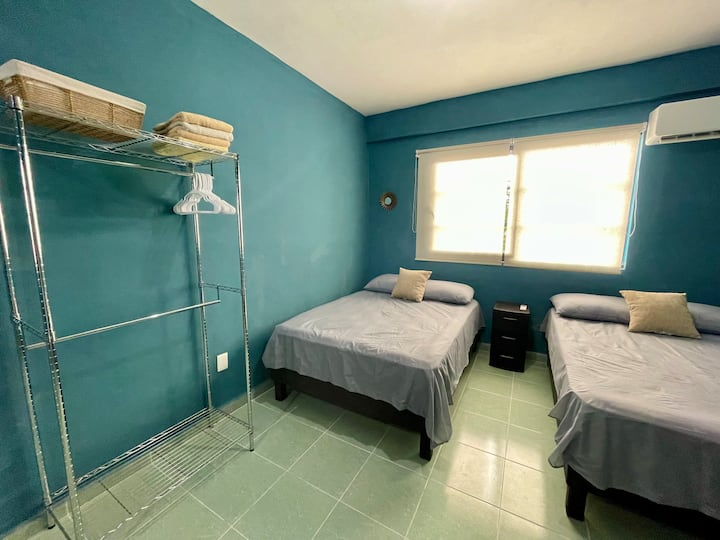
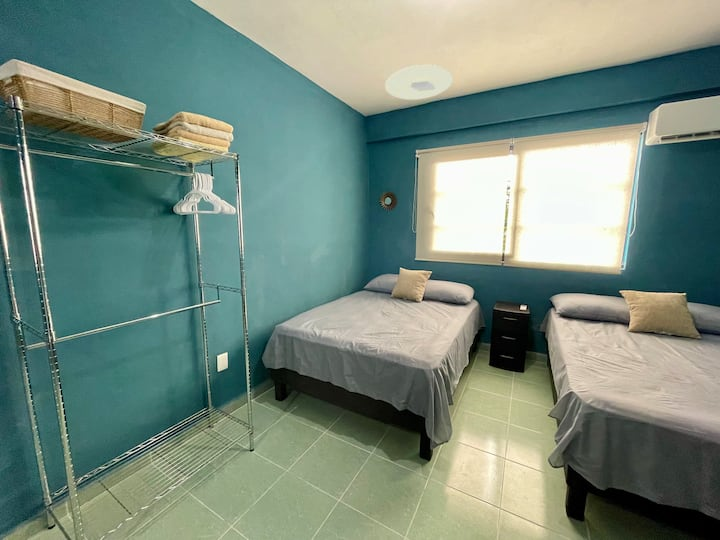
+ ceiling light [384,64,454,101]
